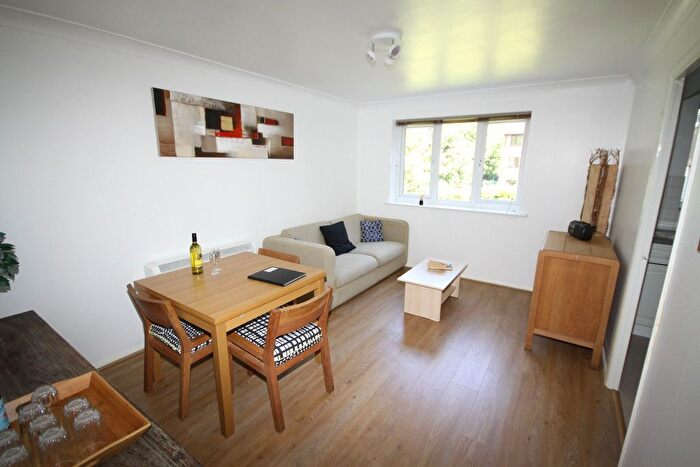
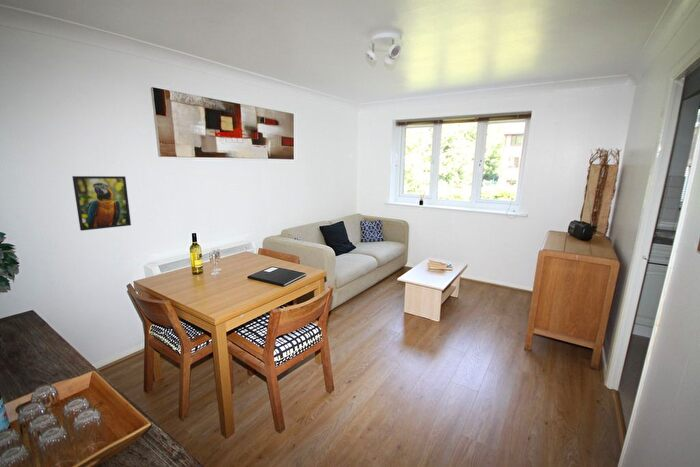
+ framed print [72,175,132,232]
